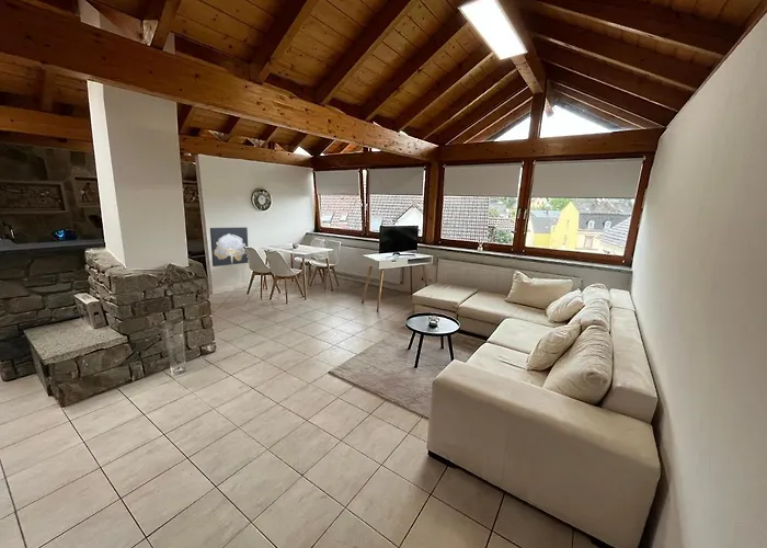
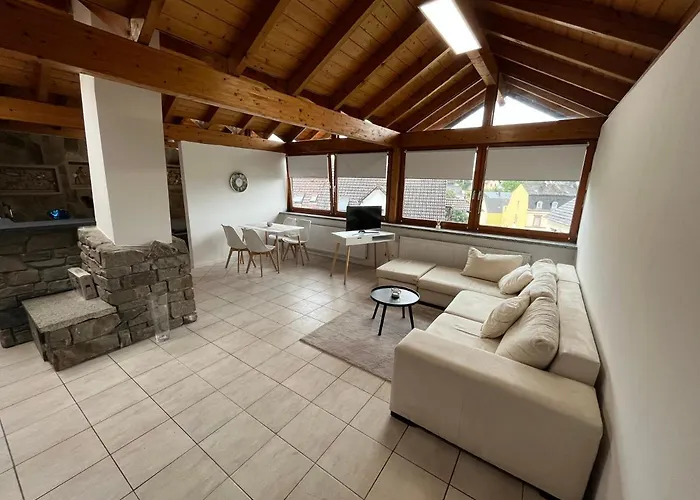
- wall art [209,226,250,267]
